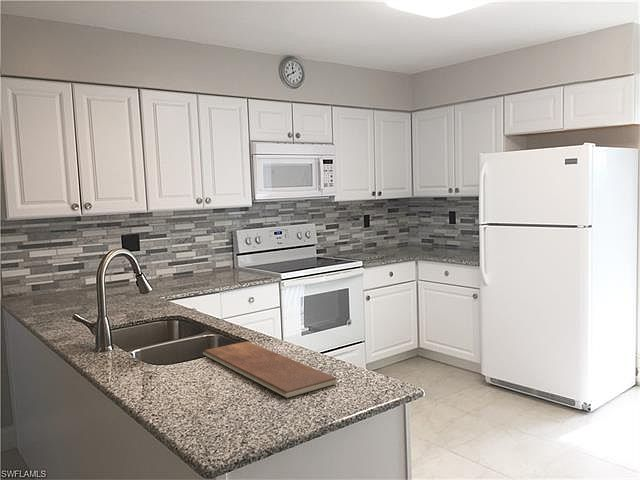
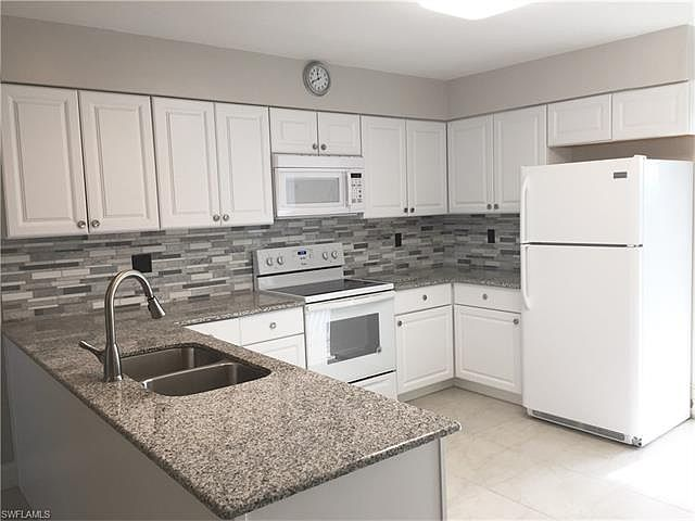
- chopping board [202,340,338,399]
